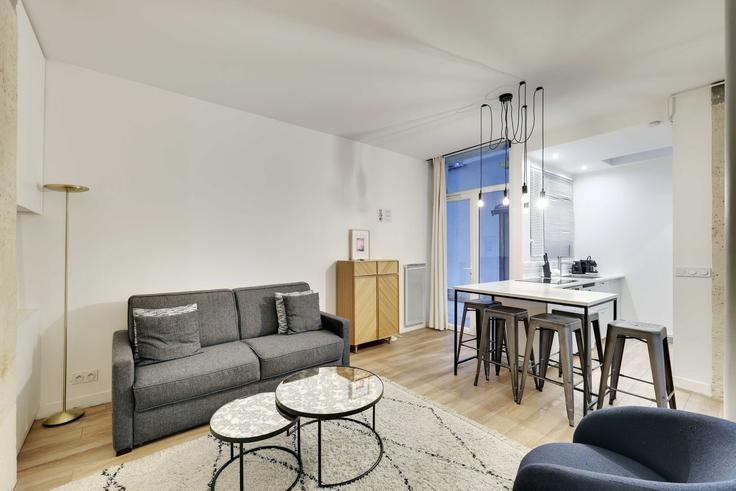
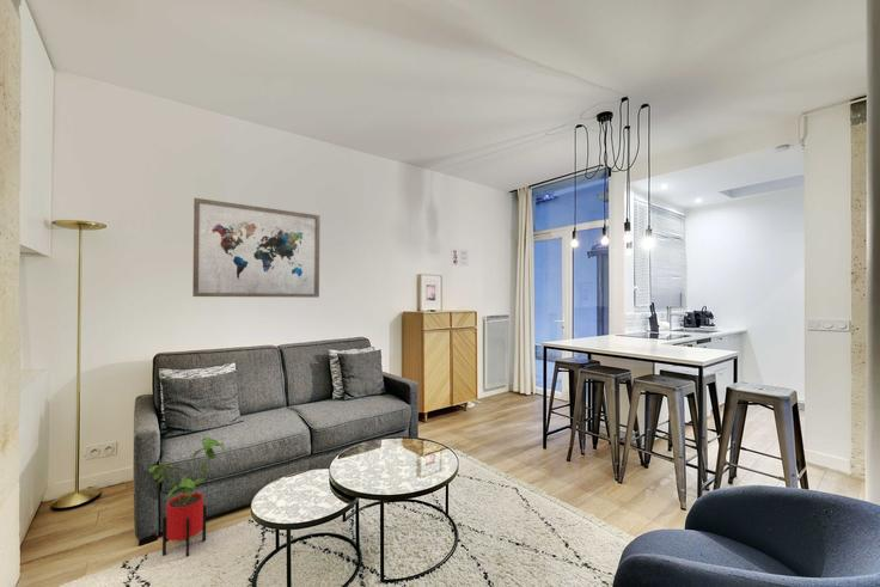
+ house plant [147,436,226,557]
+ wall art [191,197,322,299]
